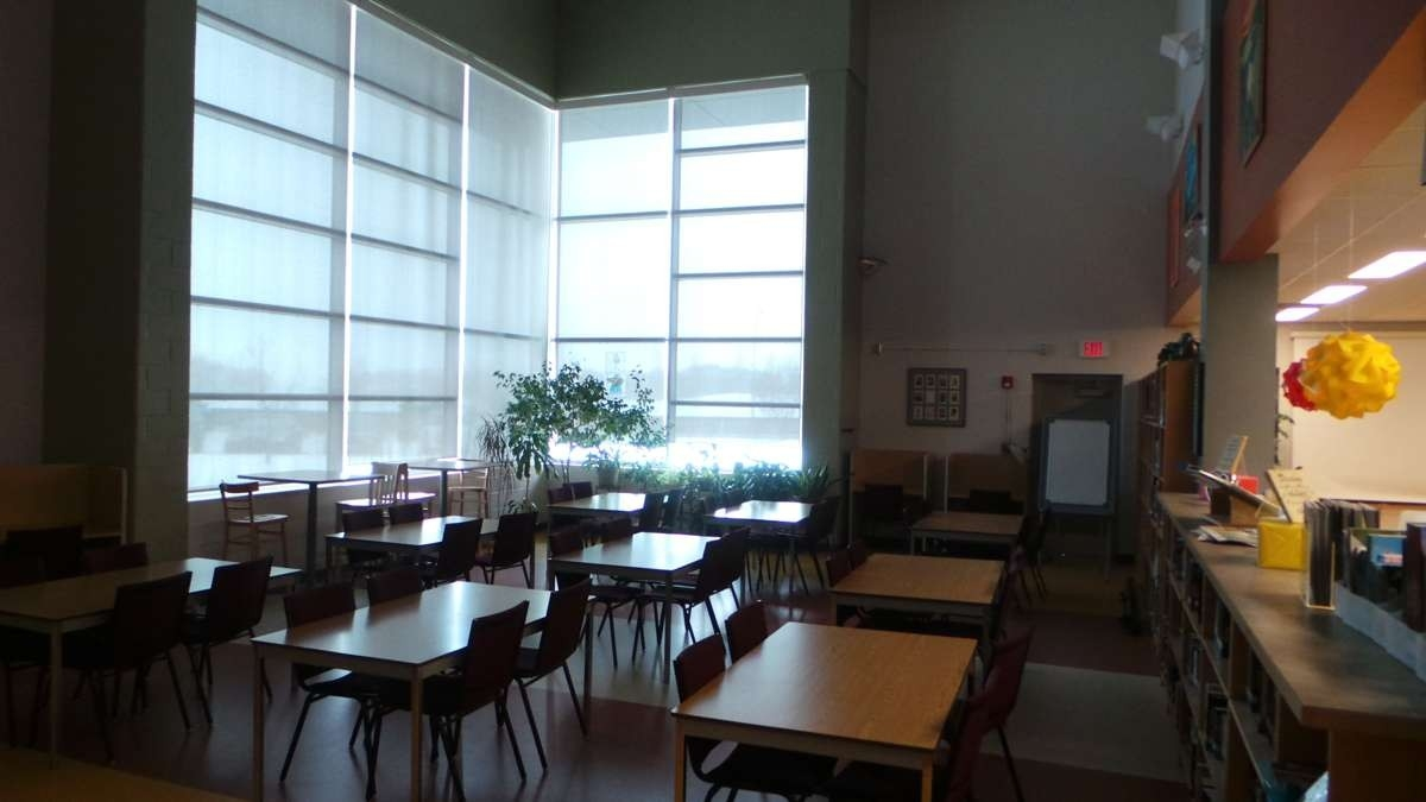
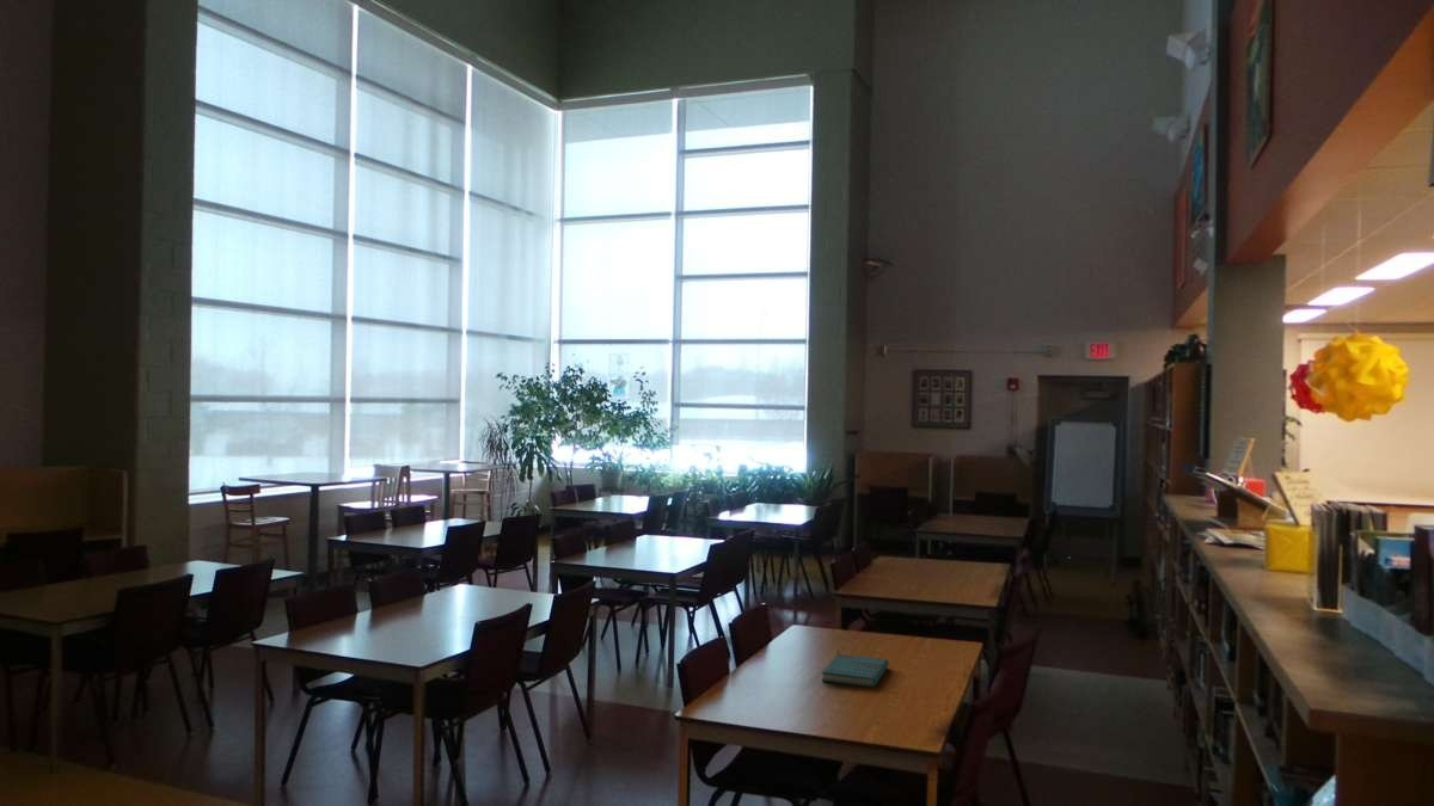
+ book [821,653,890,688]
